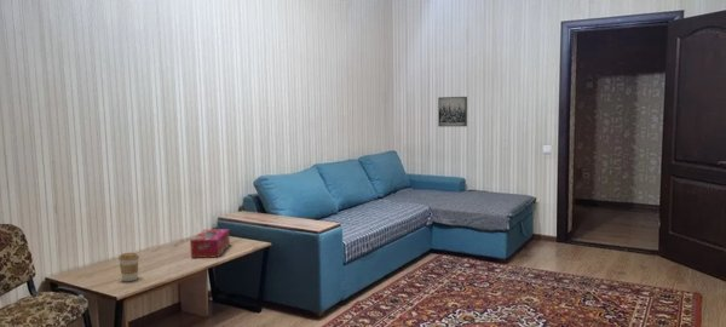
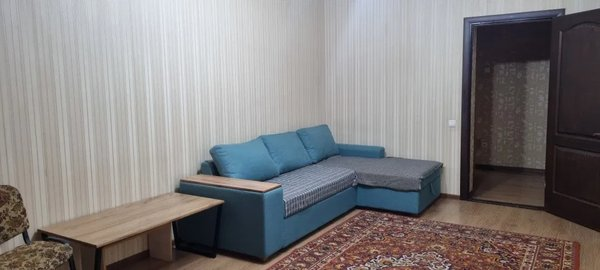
- wall art [437,96,468,127]
- tissue box [189,228,231,259]
- coffee cup [117,252,140,282]
